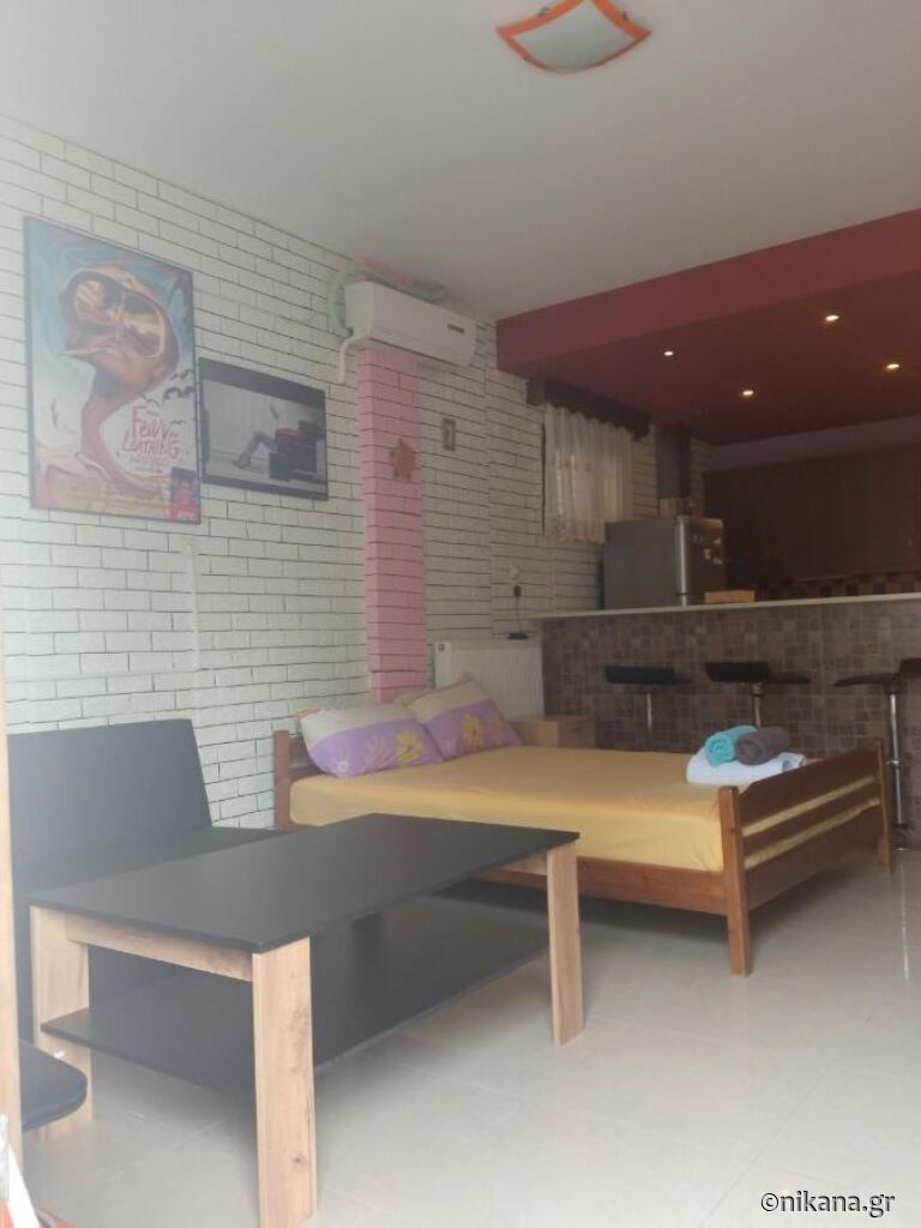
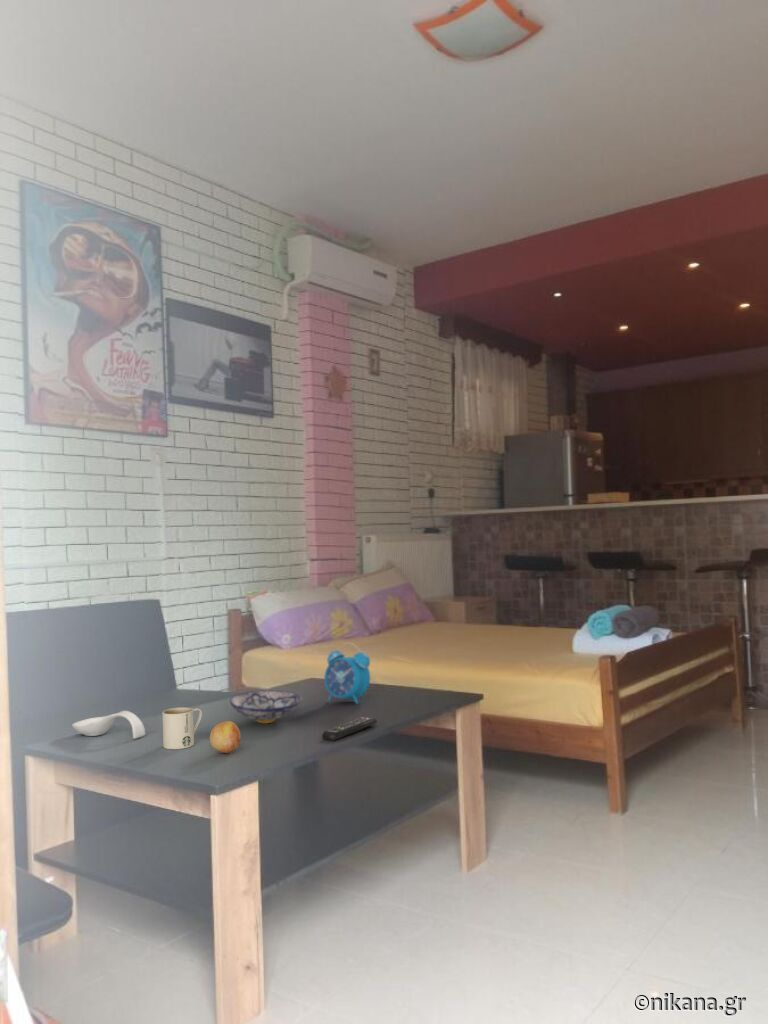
+ bowl [229,689,302,724]
+ mug [161,706,203,750]
+ spoon rest [71,710,146,740]
+ alarm clock [323,642,371,705]
+ remote control [321,716,378,742]
+ fruit [209,720,242,754]
